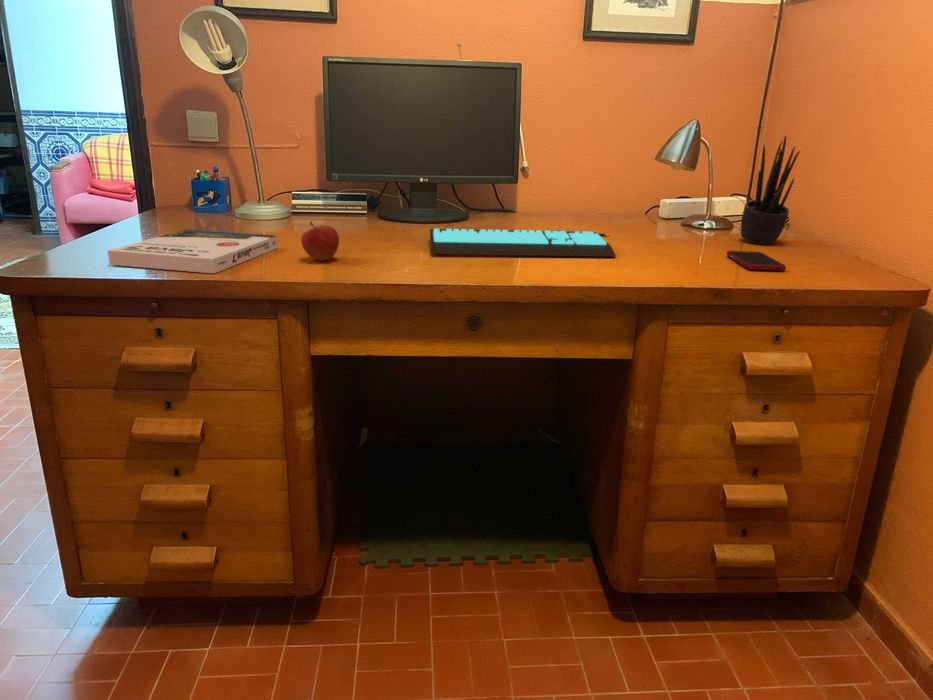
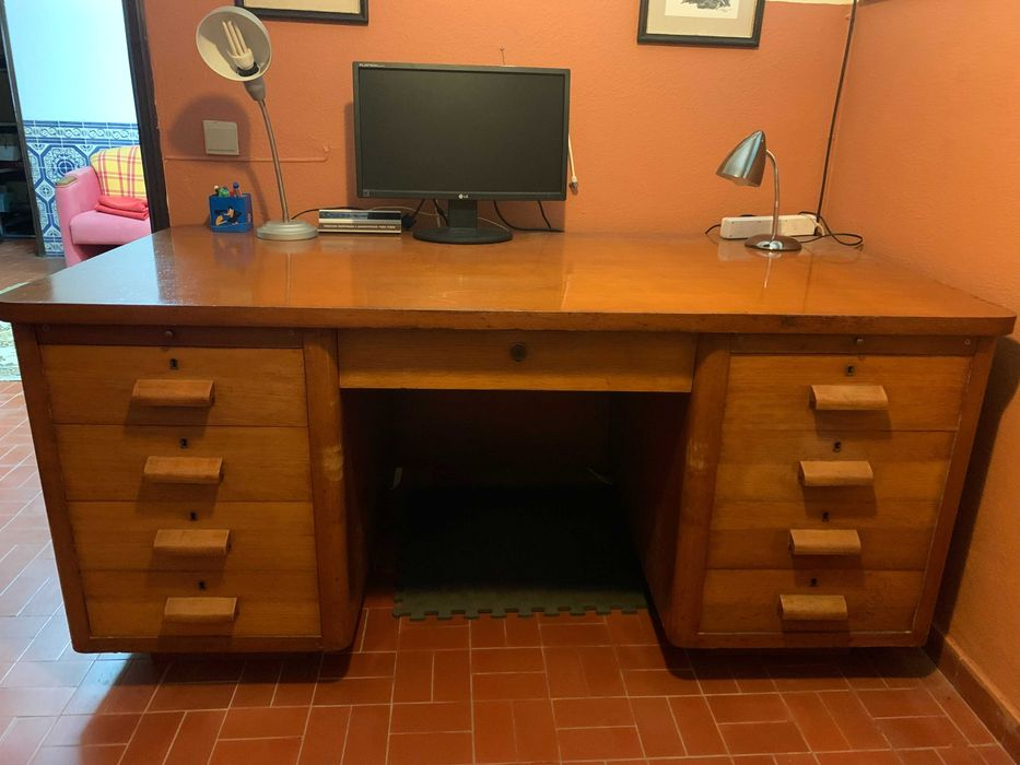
- book [107,228,279,274]
- cell phone [726,250,787,272]
- computer keyboard [429,227,617,258]
- potted plant [740,135,801,245]
- apple [300,221,340,262]
